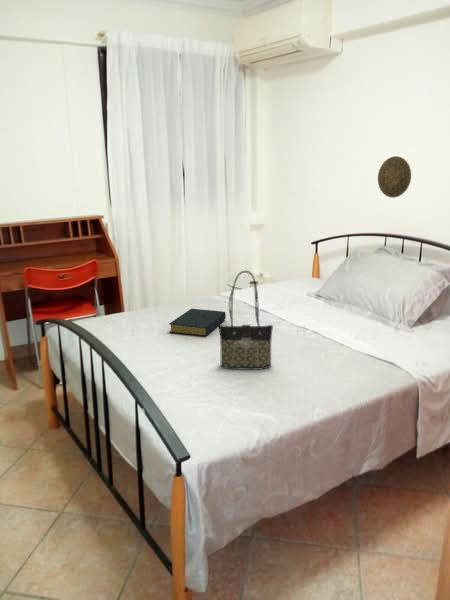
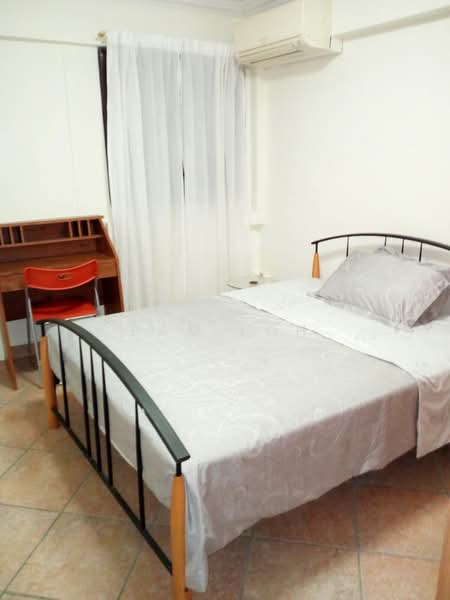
- hardback book [168,308,227,337]
- tote bag [217,270,274,371]
- decorative plate [377,155,412,199]
